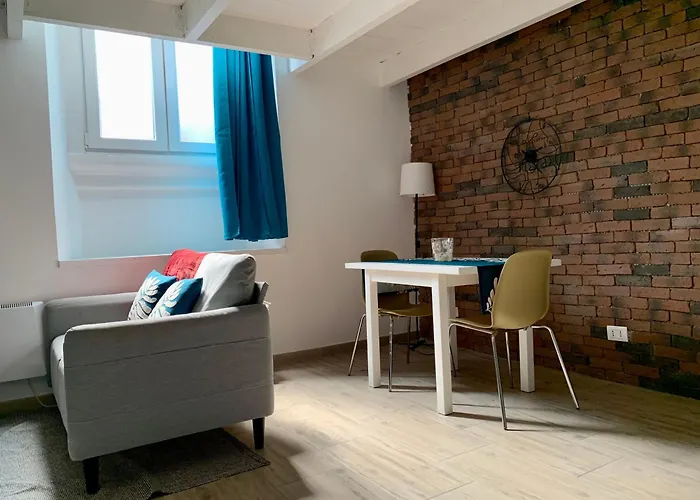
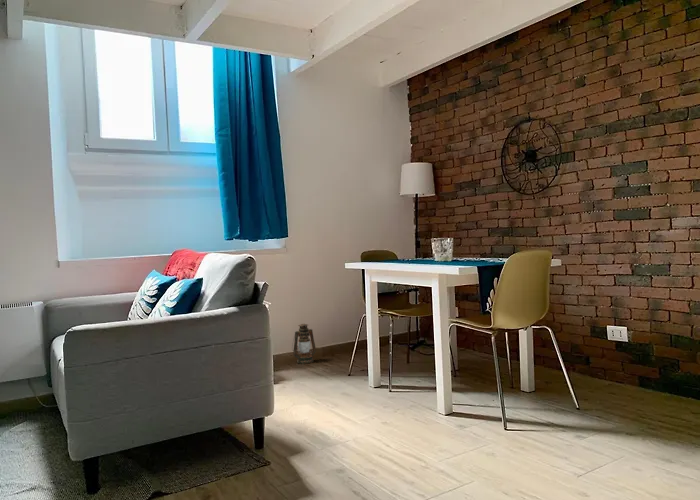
+ lantern [291,323,317,365]
